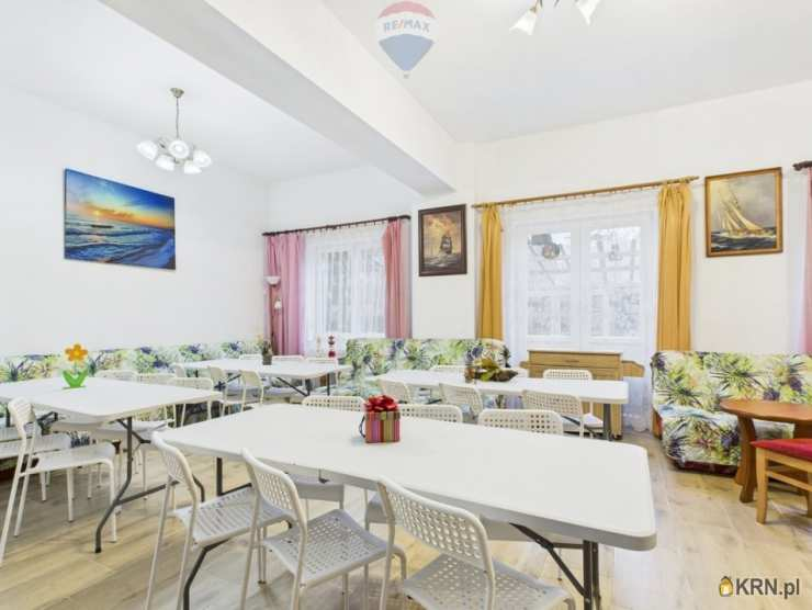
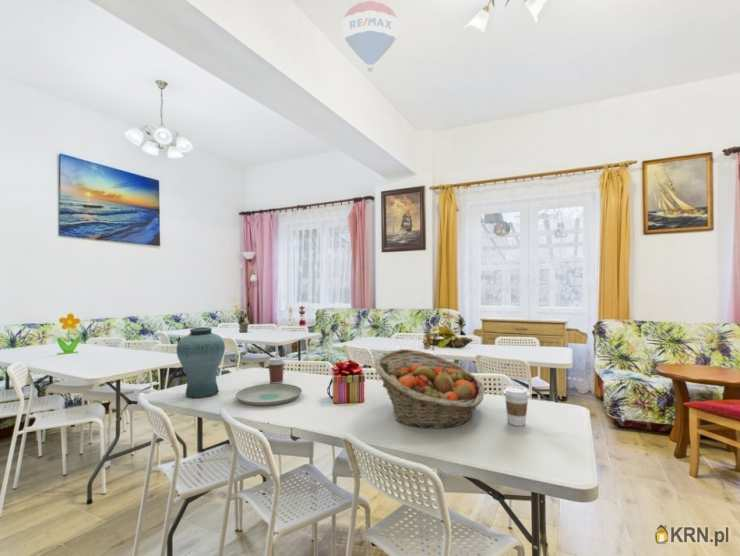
+ plate [235,383,303,407]
+ coffee cup [502,385,531,427]
+ vase [176,326,226,399]
+ coffee cup [266,356,286,384]
+ fruit basket [373,348,485,430]
